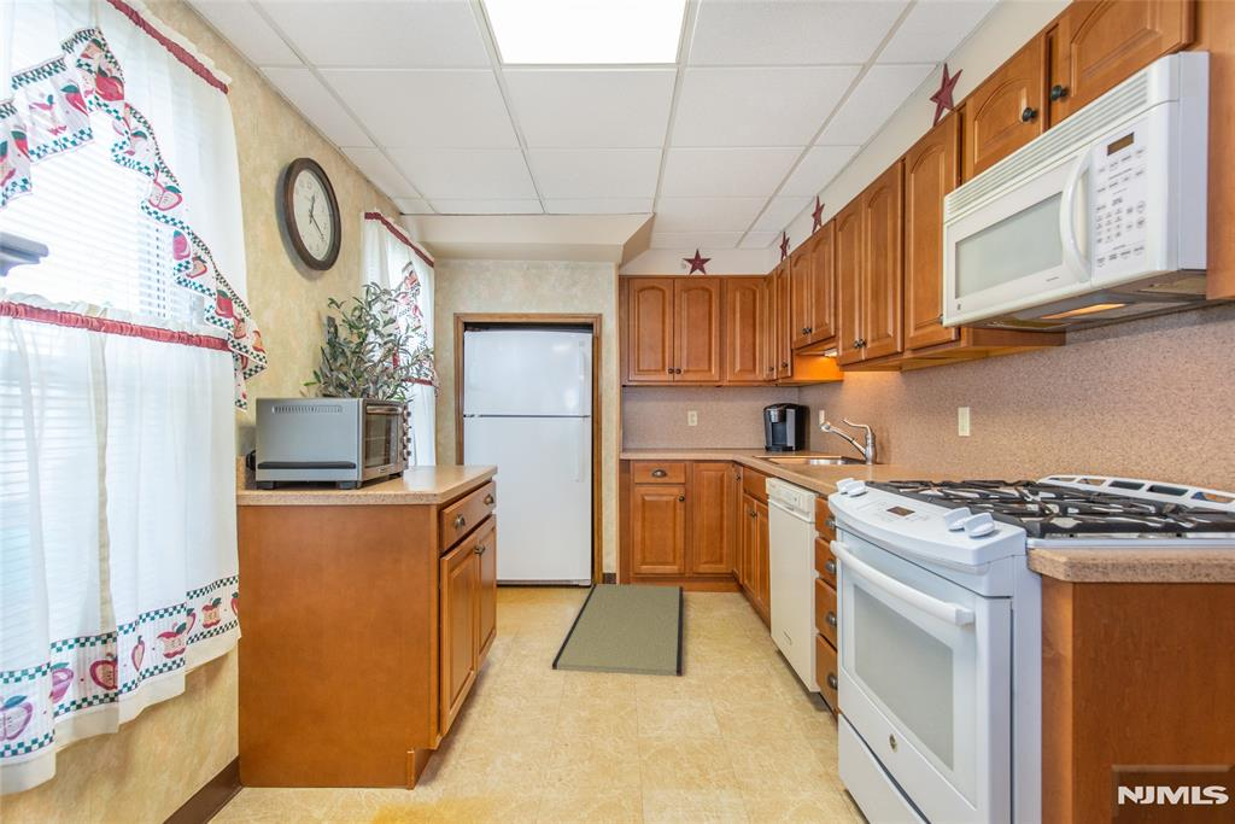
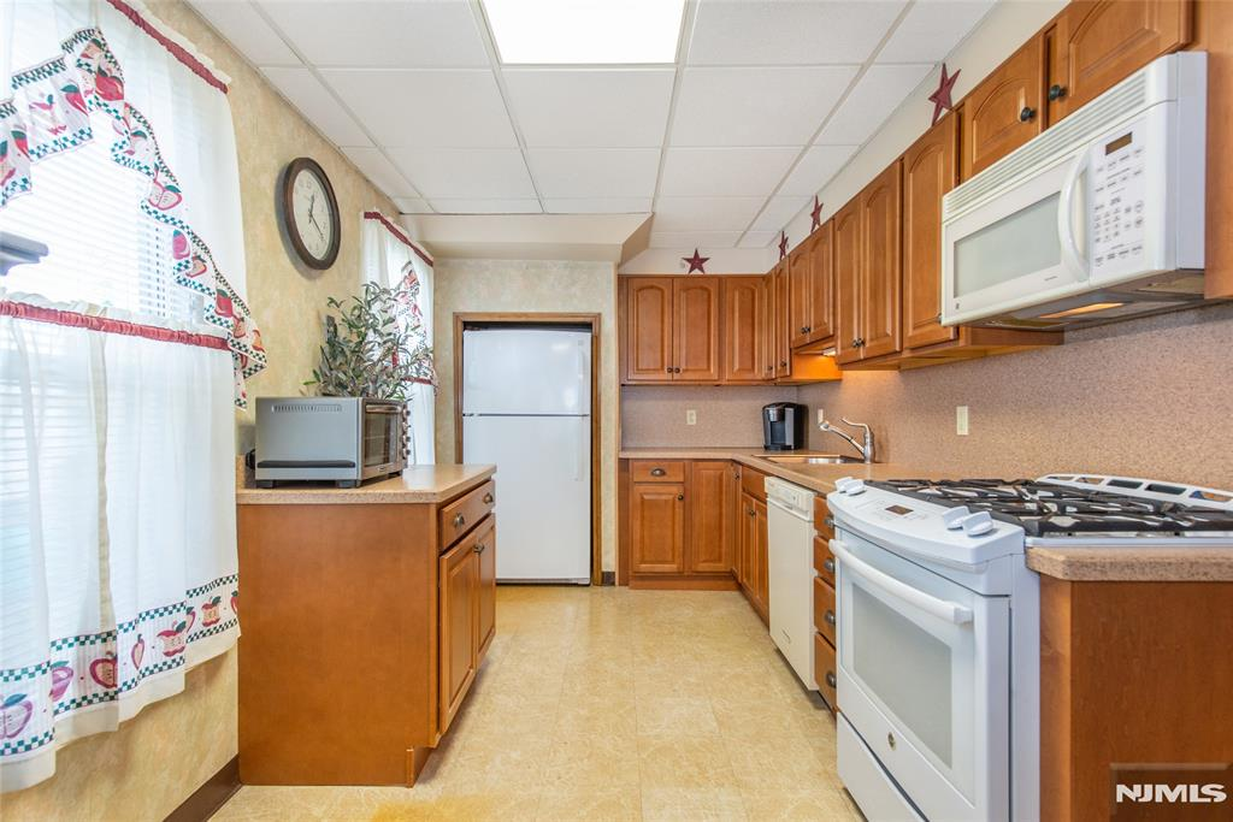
- tatami mat [551,583,684,678]
